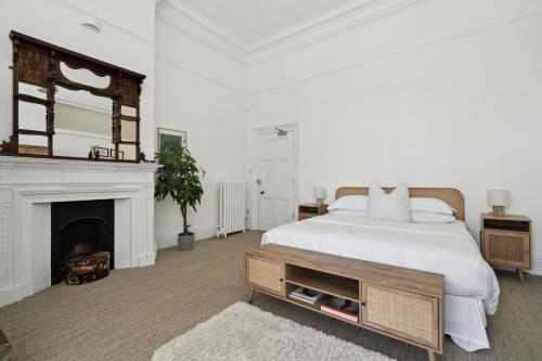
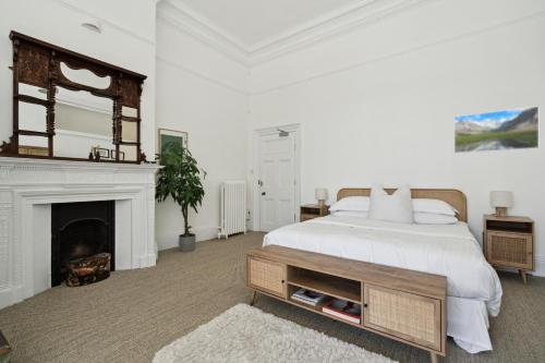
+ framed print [453,105,540,154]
